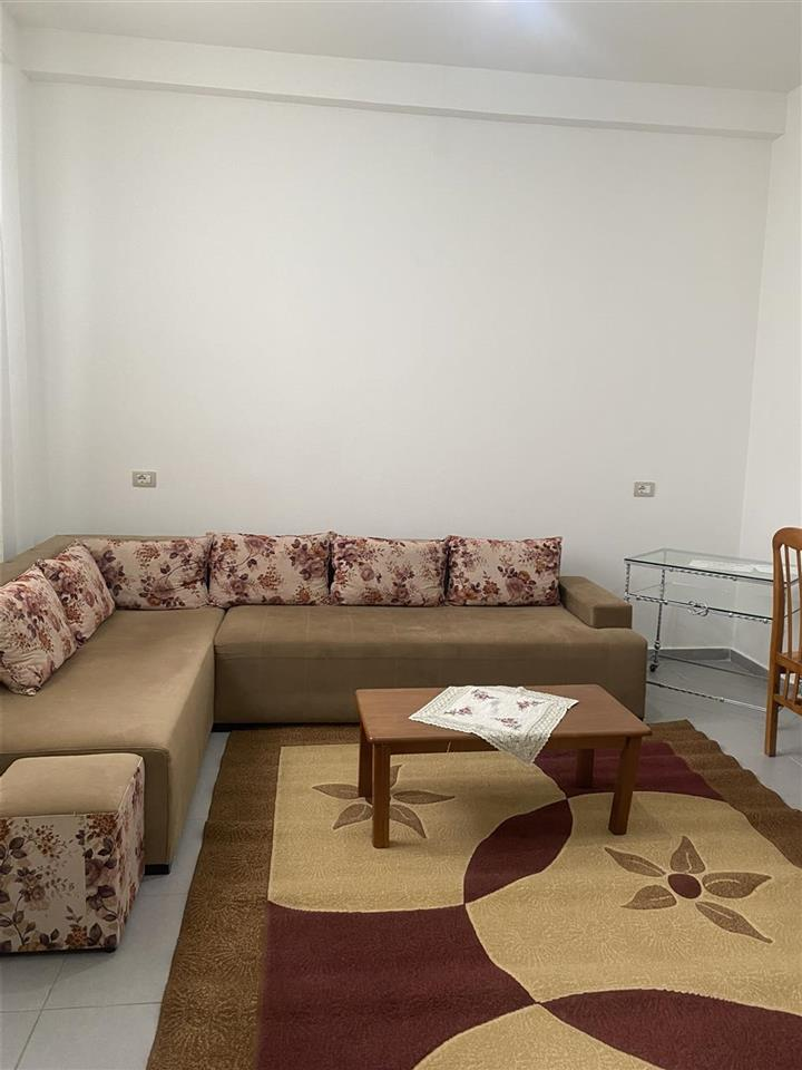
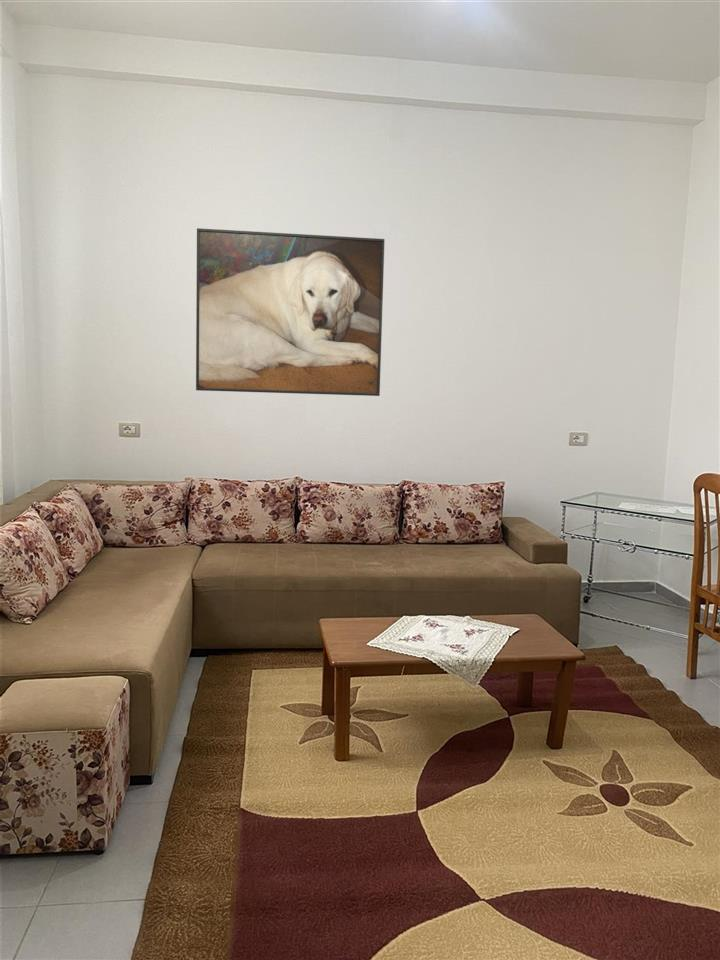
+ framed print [195,227,386,397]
